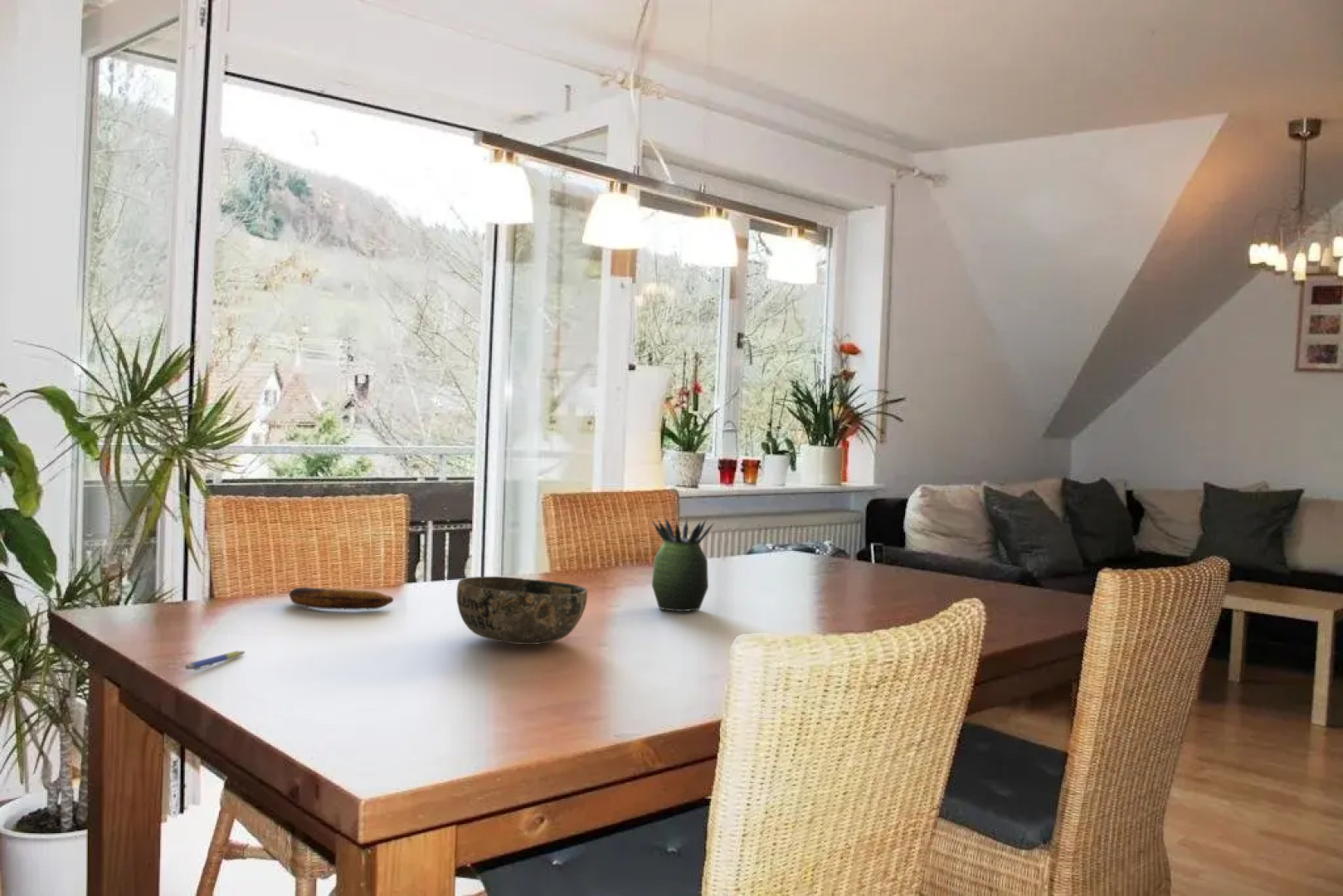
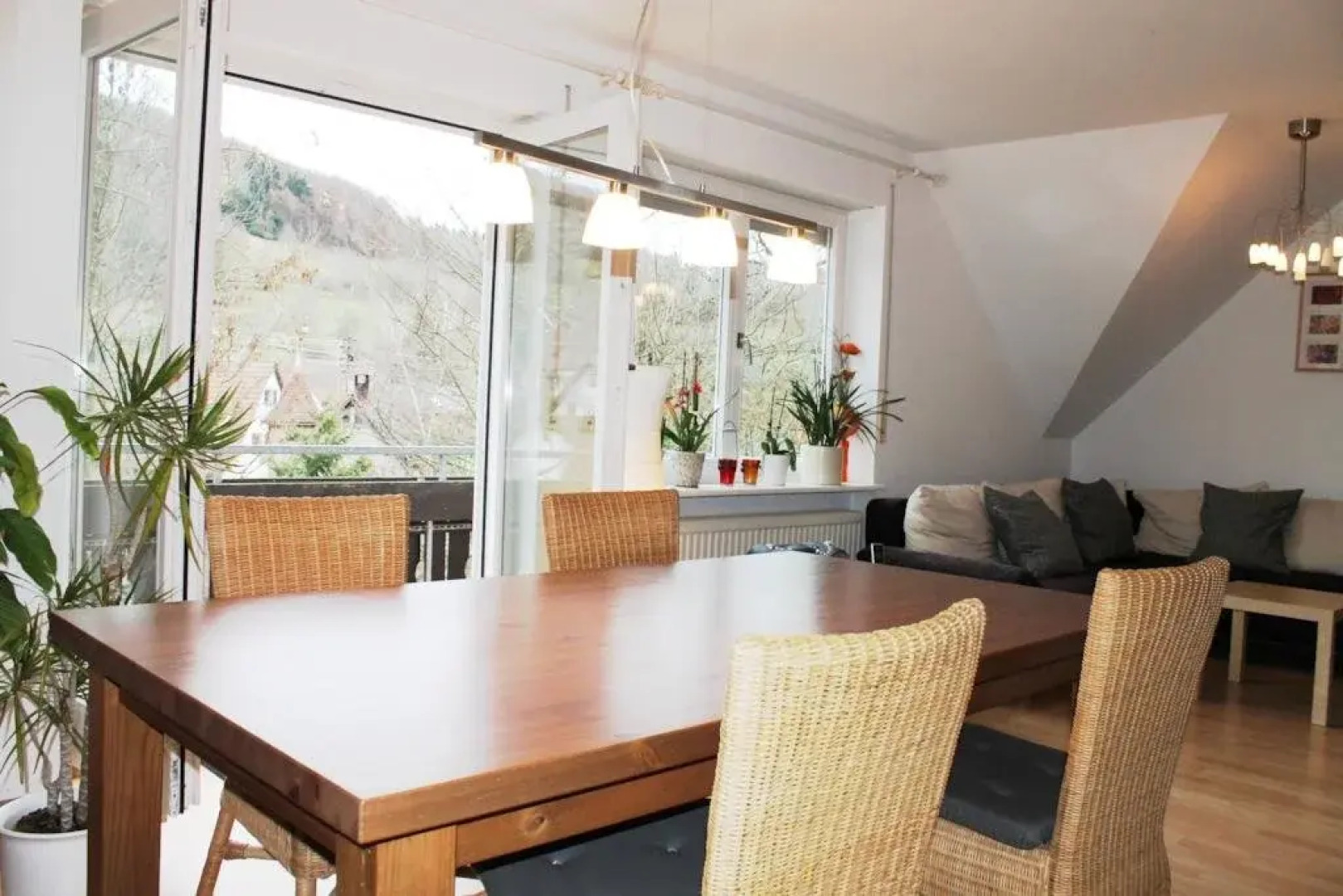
- succulent plant [650,517,716,612]
- bowl [456,576,588,645]
- banana [289,586,394,611]
- pen [184,650,246,671]
